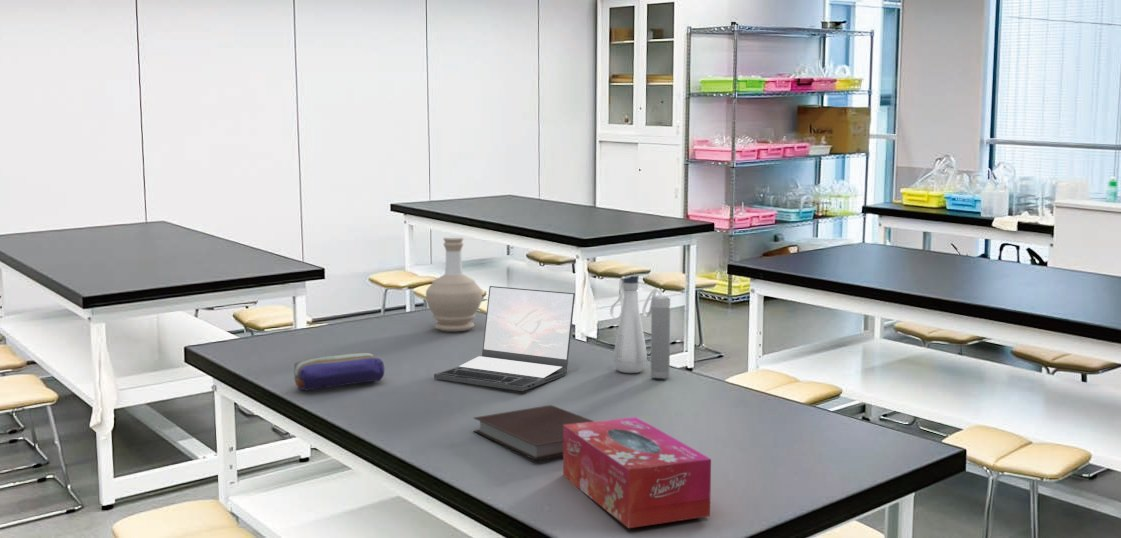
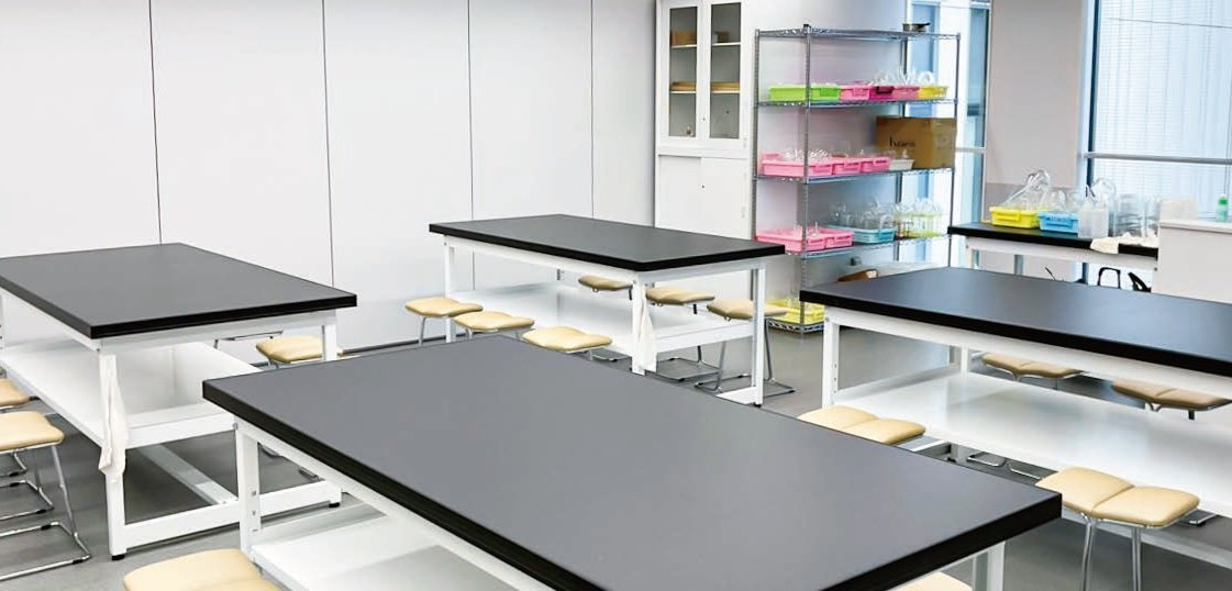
- laptop [433,285,576,392]
- notebook [473,404,595,462]
- bottle [425,236,483,332]
- tissue box [562,416,712,529]
- pencil case [293,352,386,391]
- water bottle [609,275,671,379]
